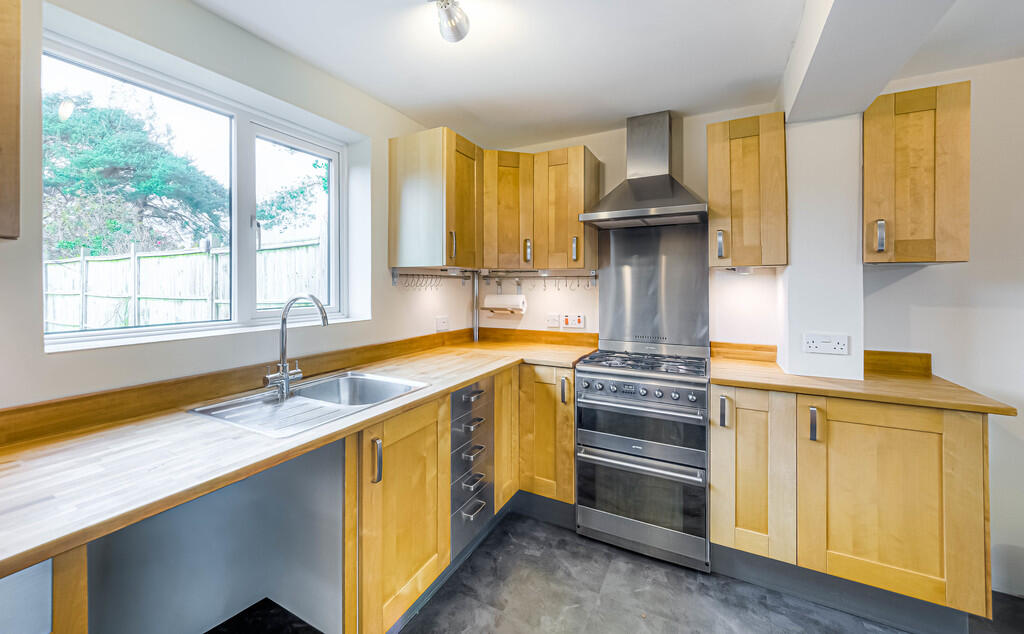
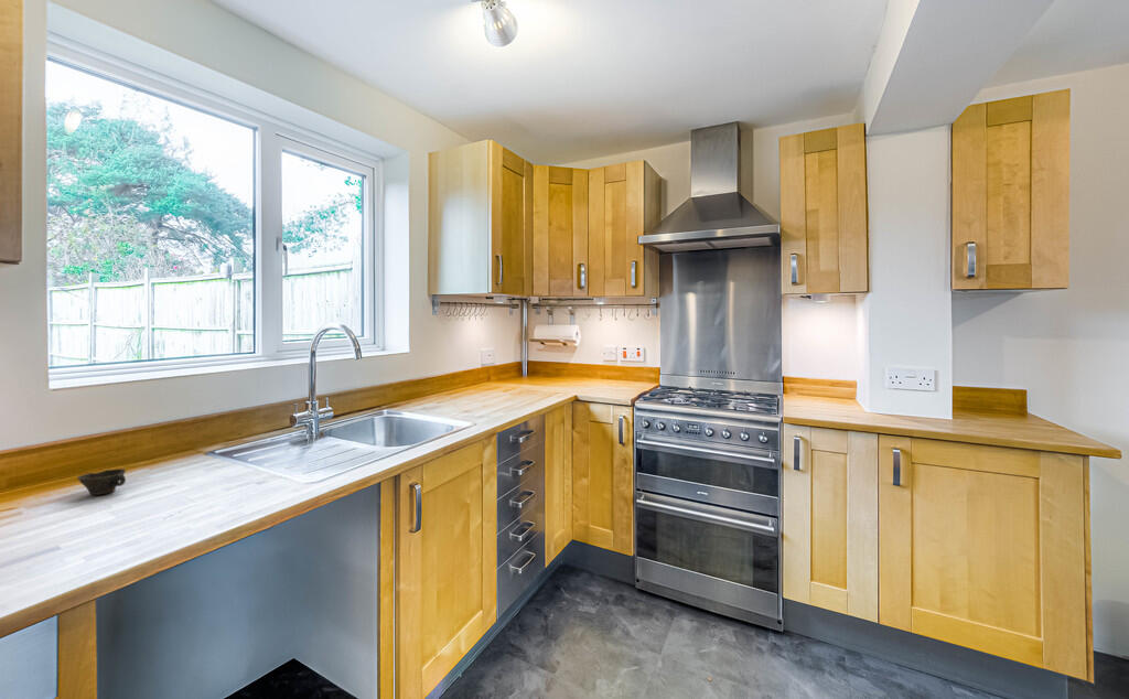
+ cup [76,467,127,496]
